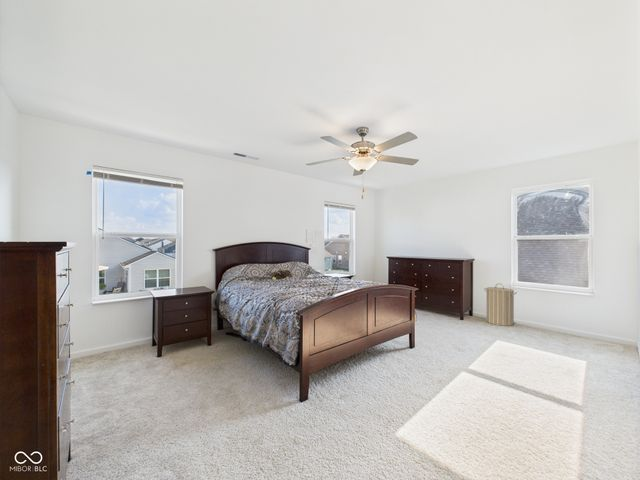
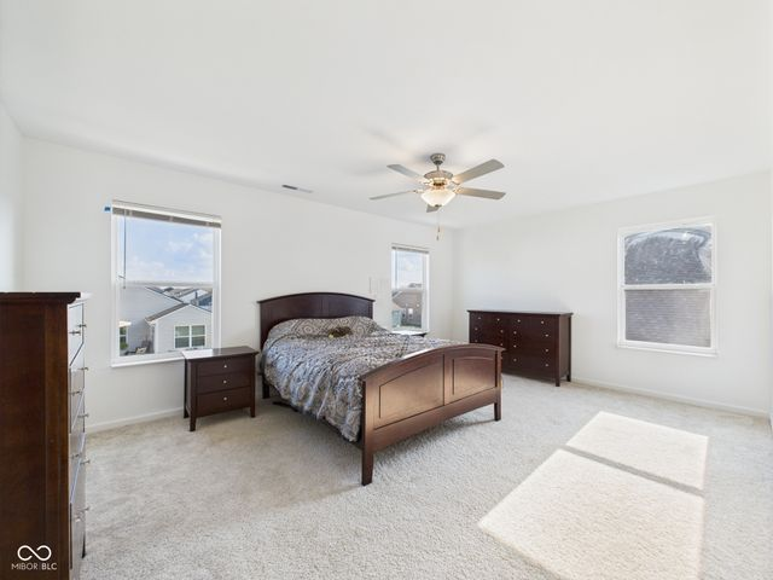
- laundry hamper [483,282,518,327]
